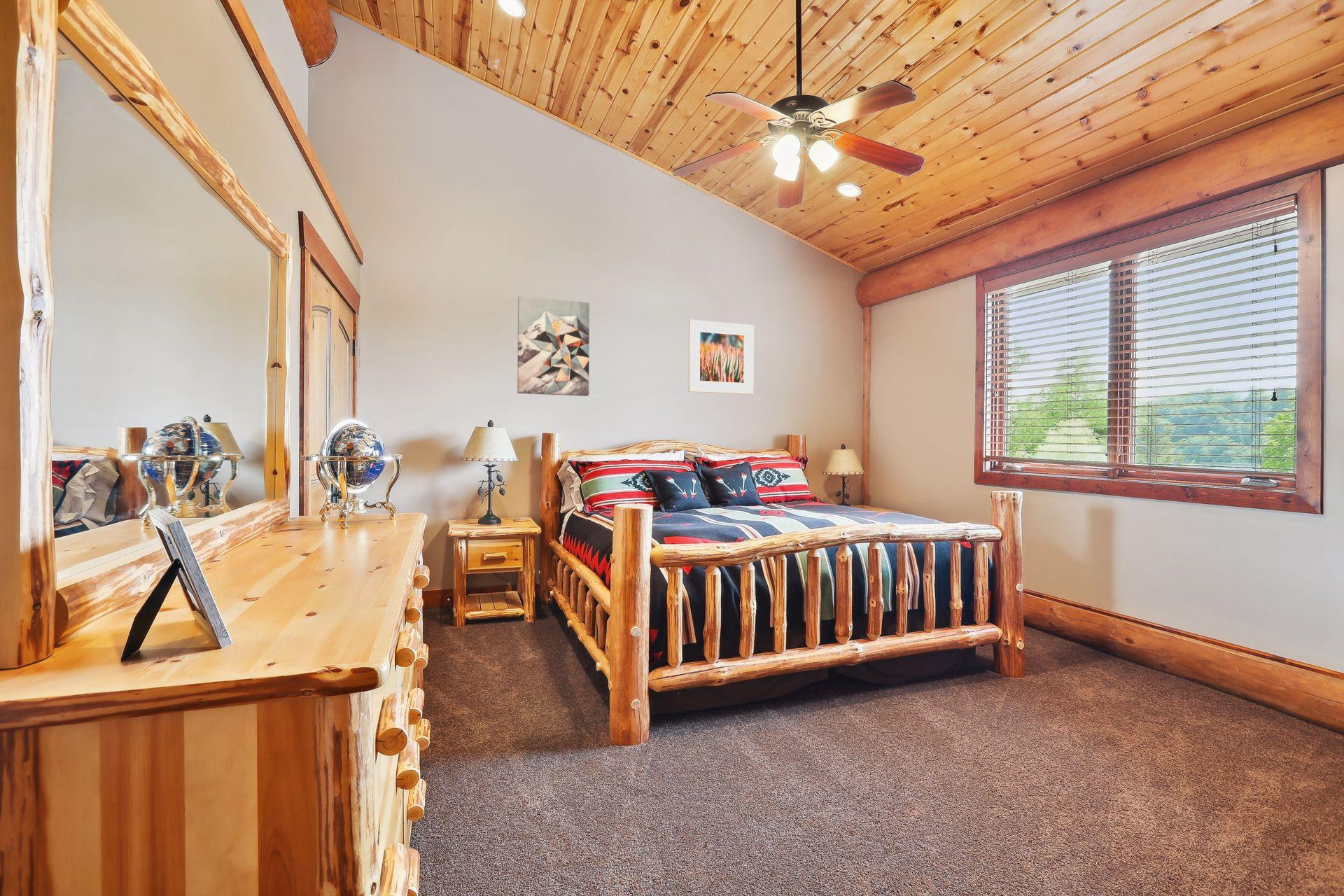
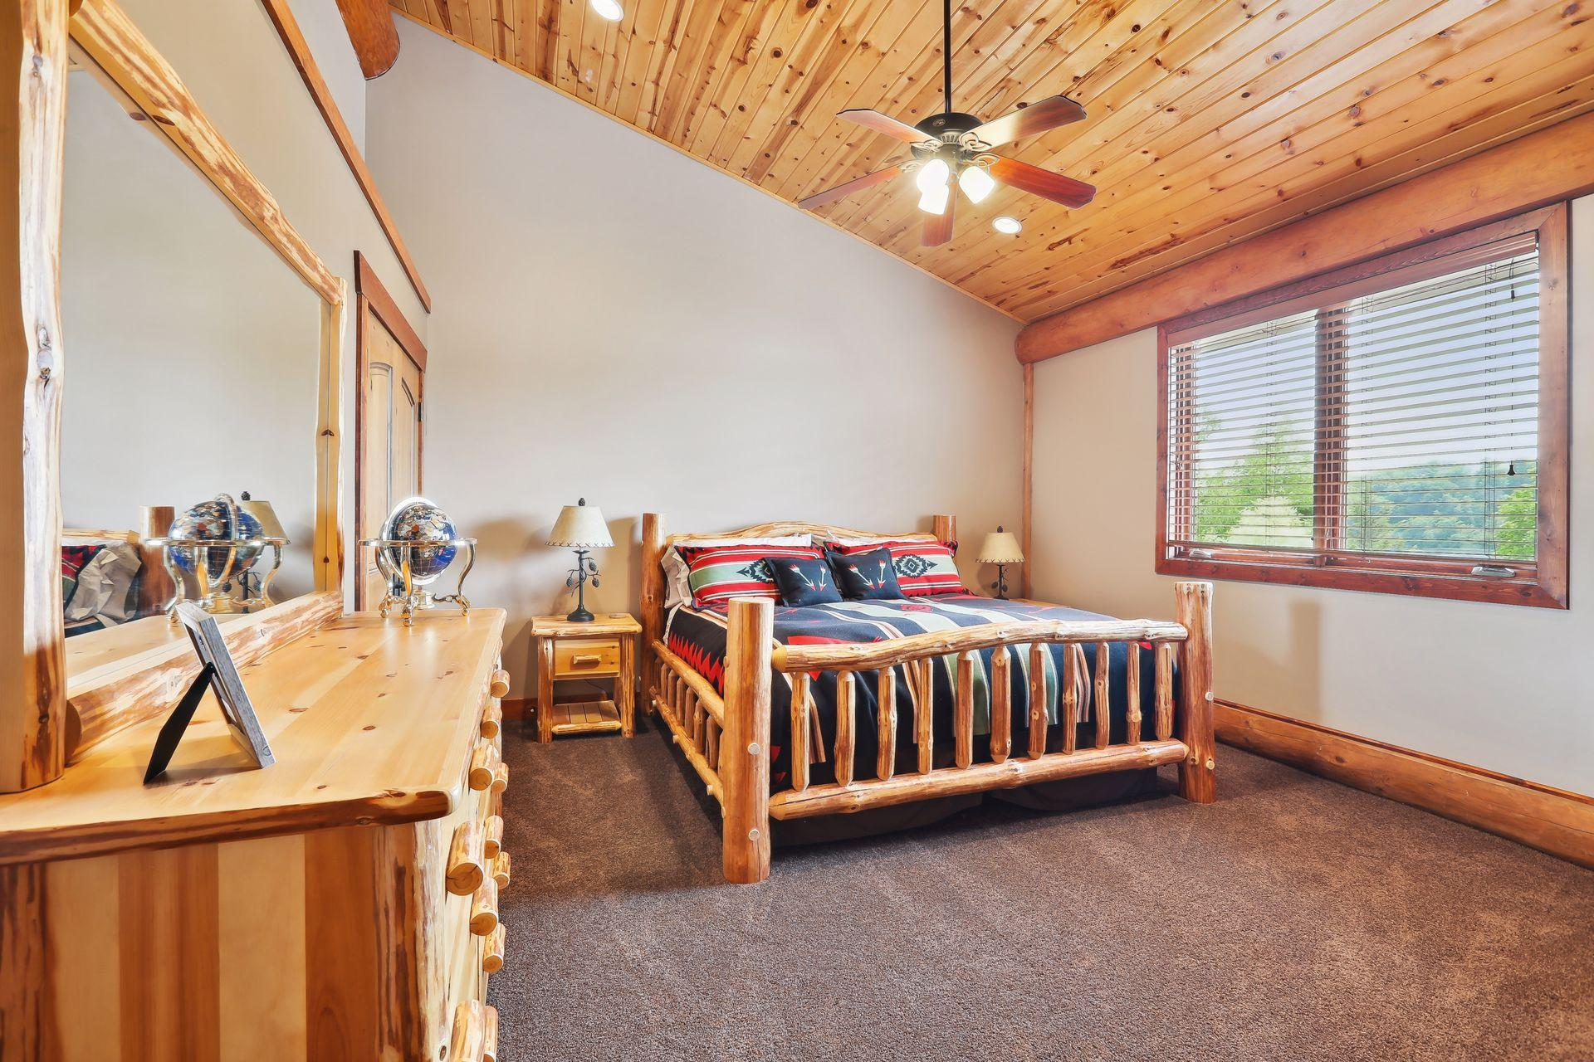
- wall art [517,295,590,397]
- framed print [688,319,755,395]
